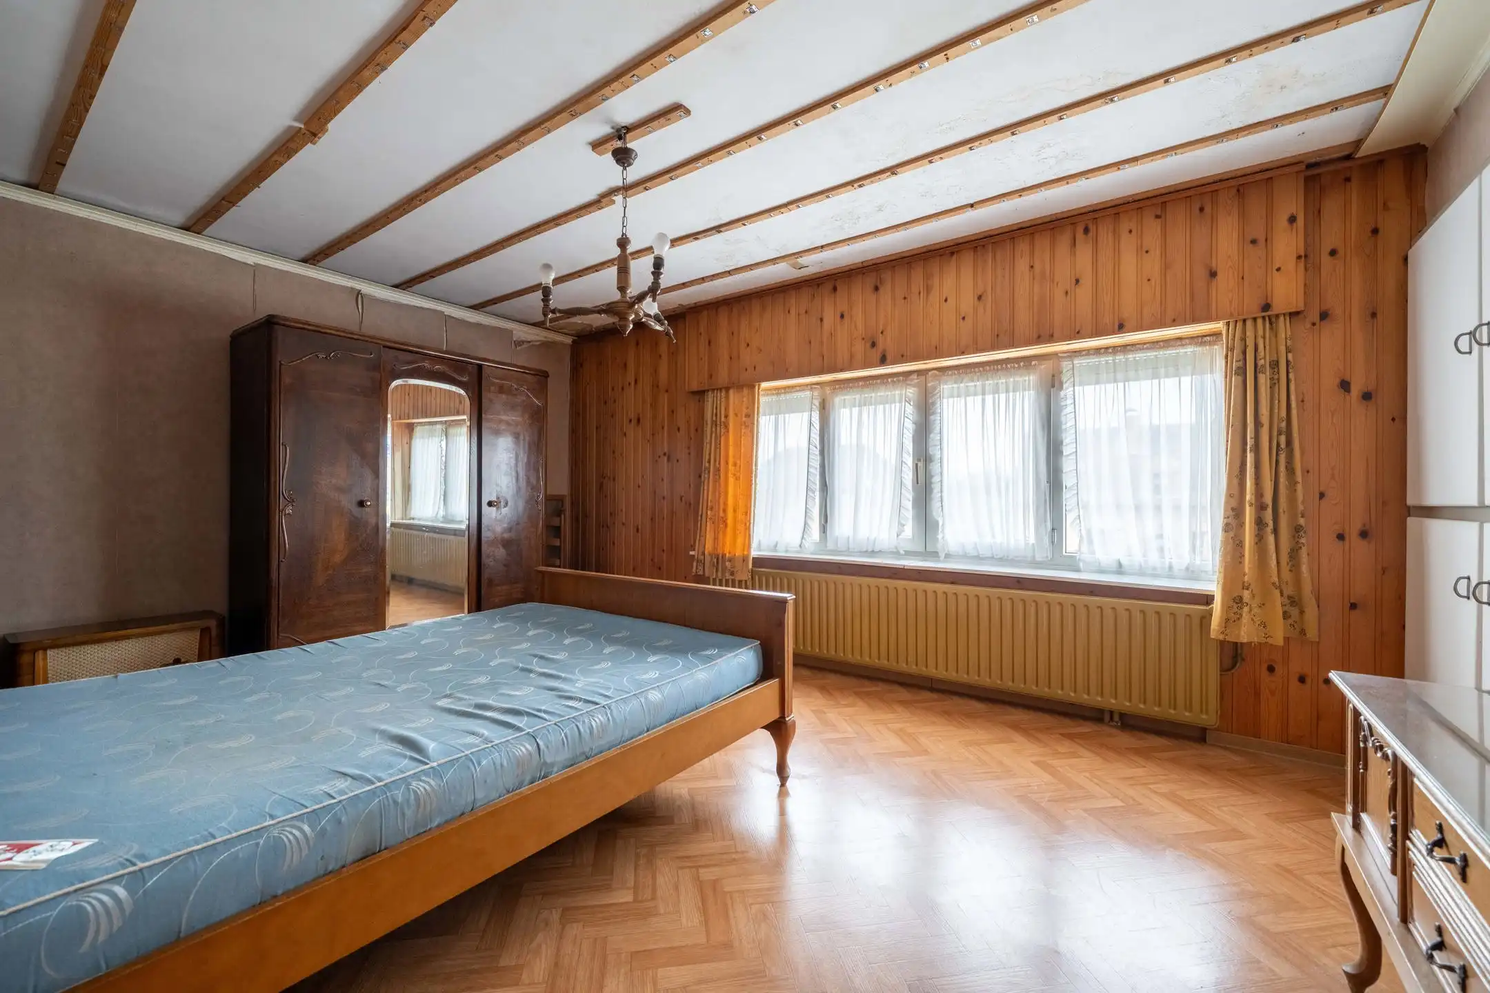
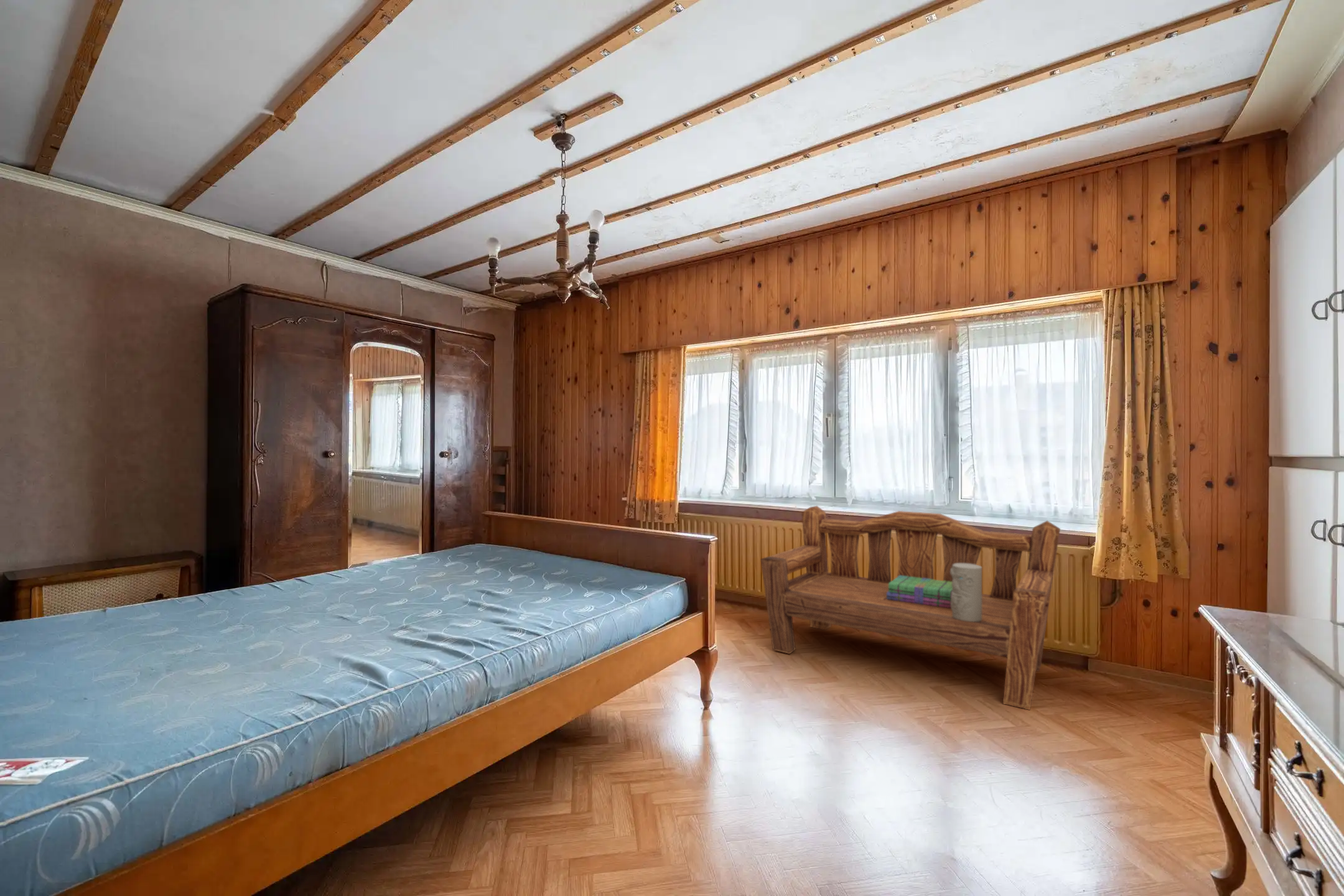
+ stack of books [887,576,953,609]
+ decorative vase [950,563,982,622]
+ bench [760,505,1061,711]
